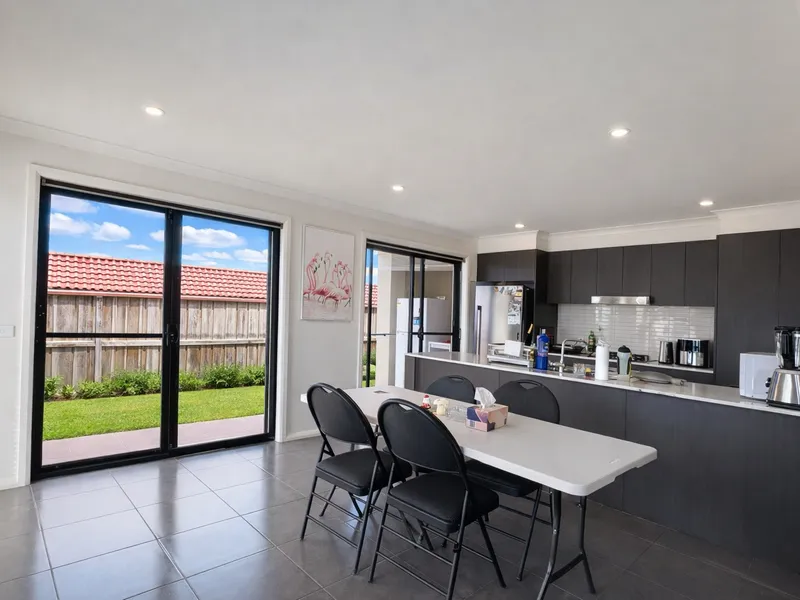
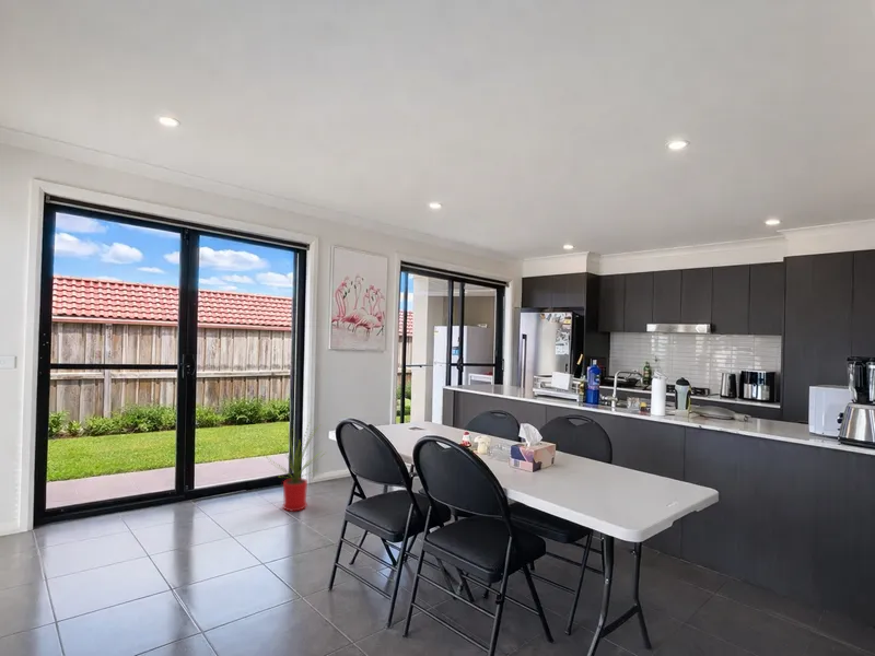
+ house plant [262,419,327,513]
